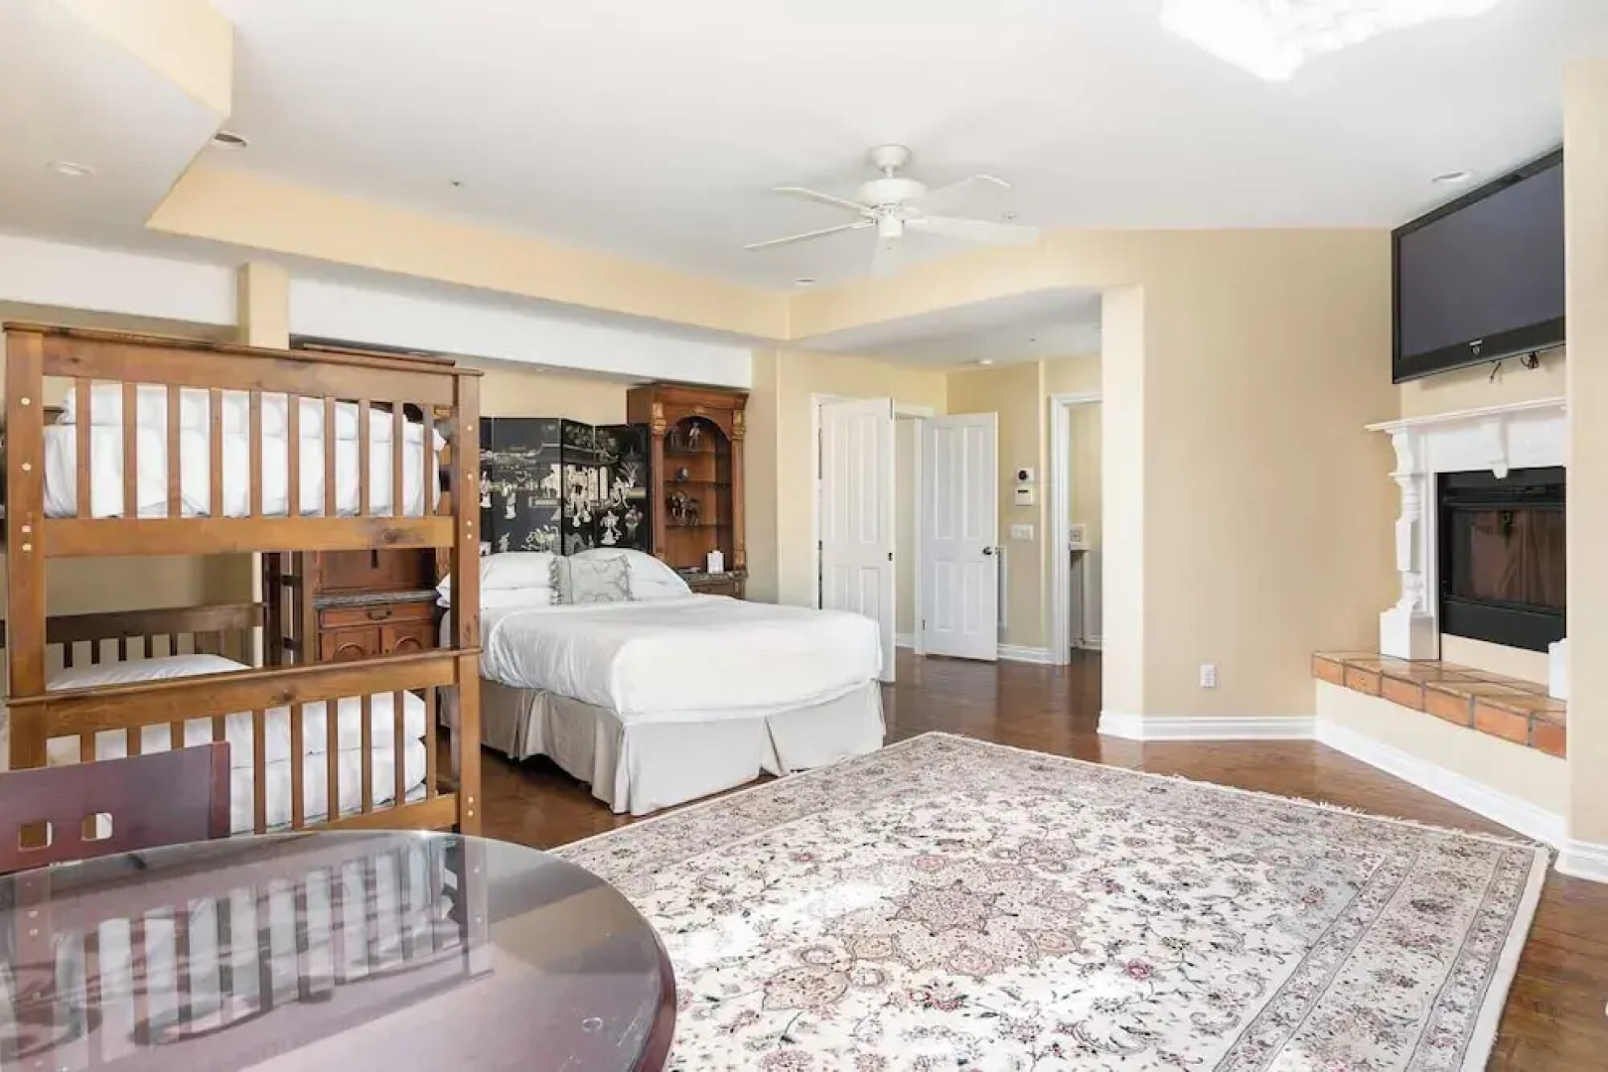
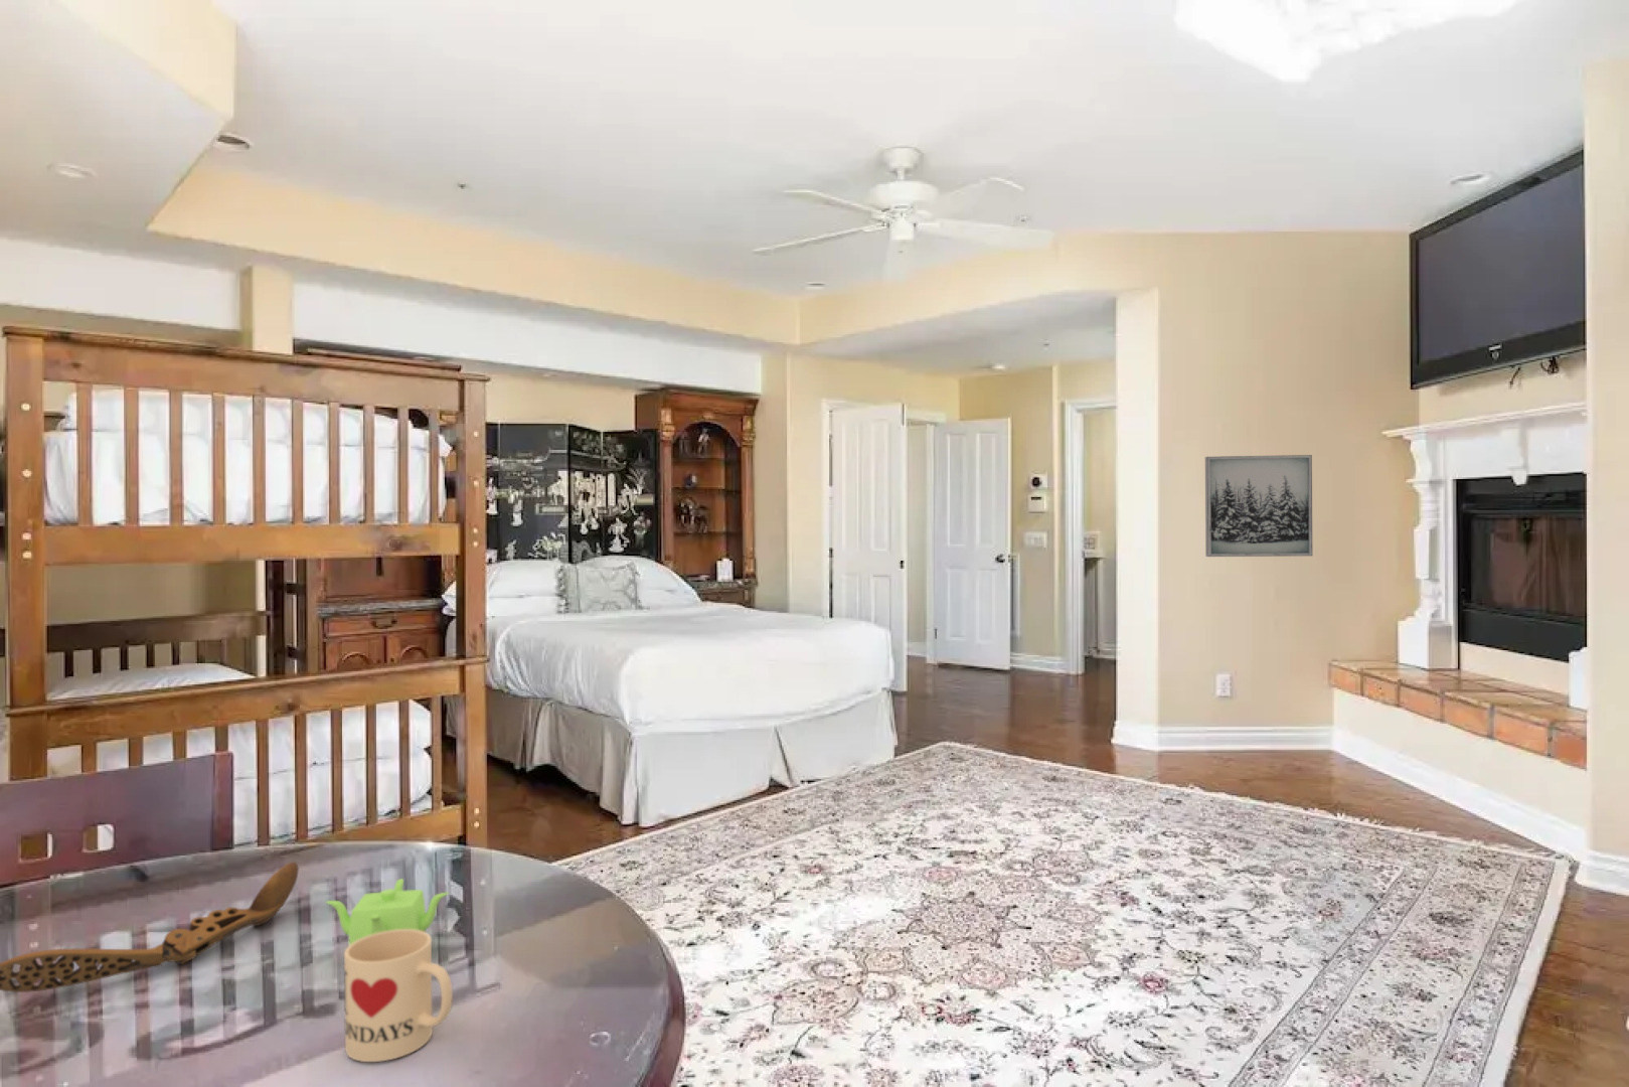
+ teapot [325,877,450,946]
+ wall art [1204,454,1314,558]
+ wooden spoon [0,860,300,994]
+ mug [343,929,452,1063]
